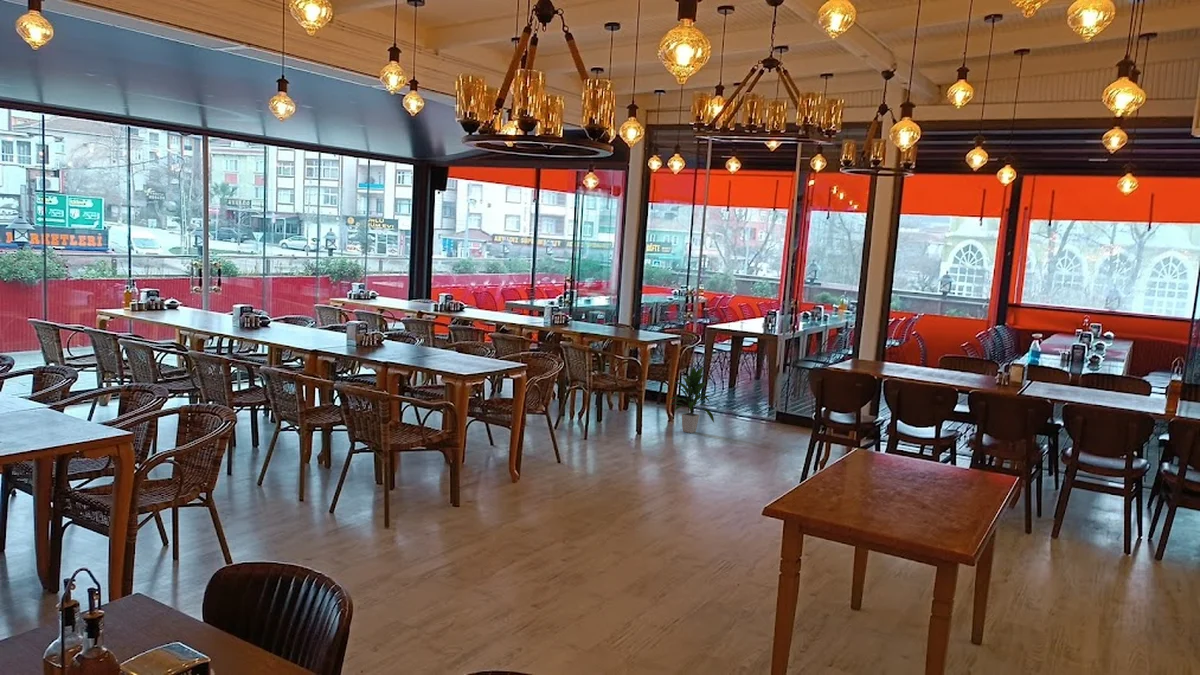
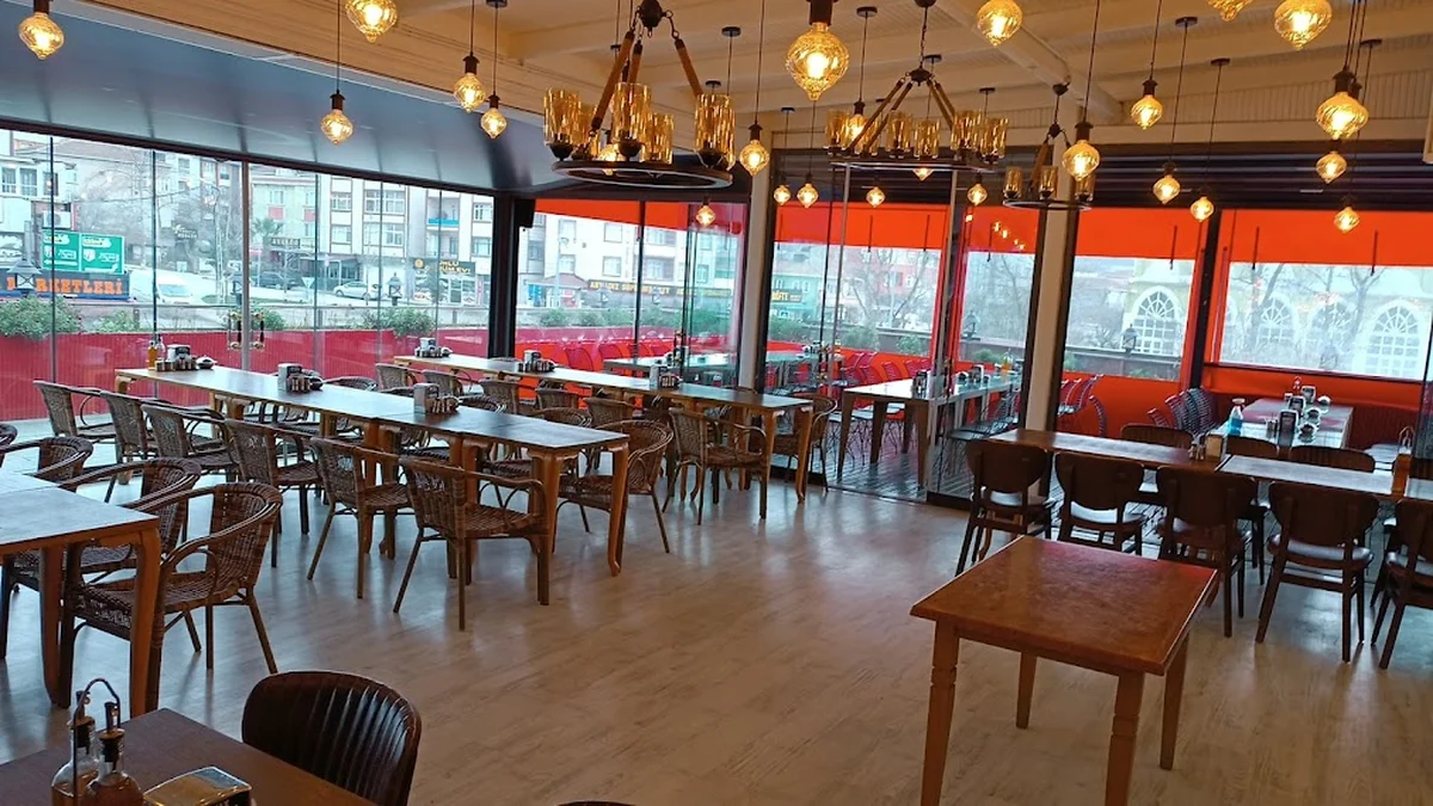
- indoor plant [667,366,715,434]
